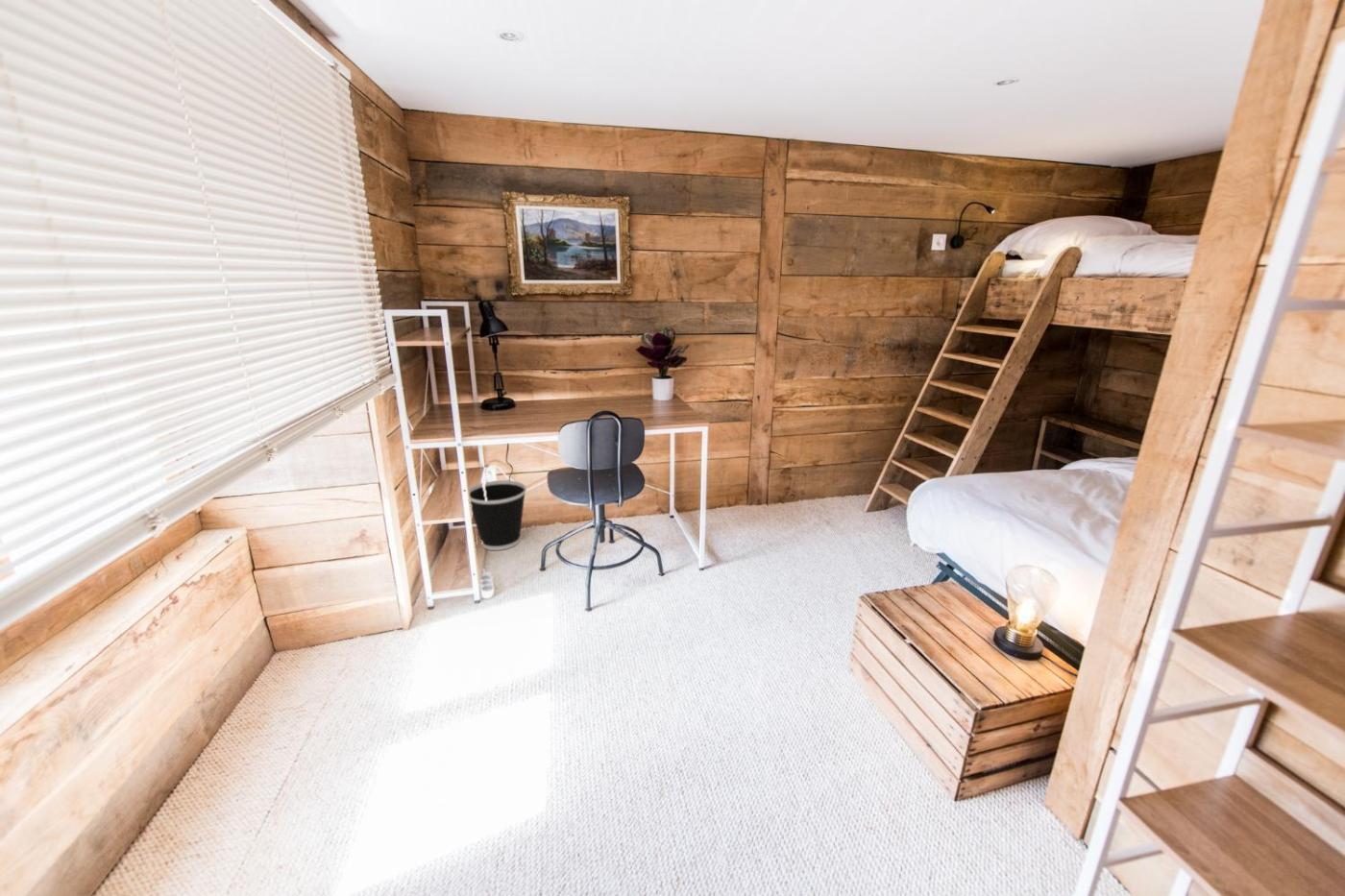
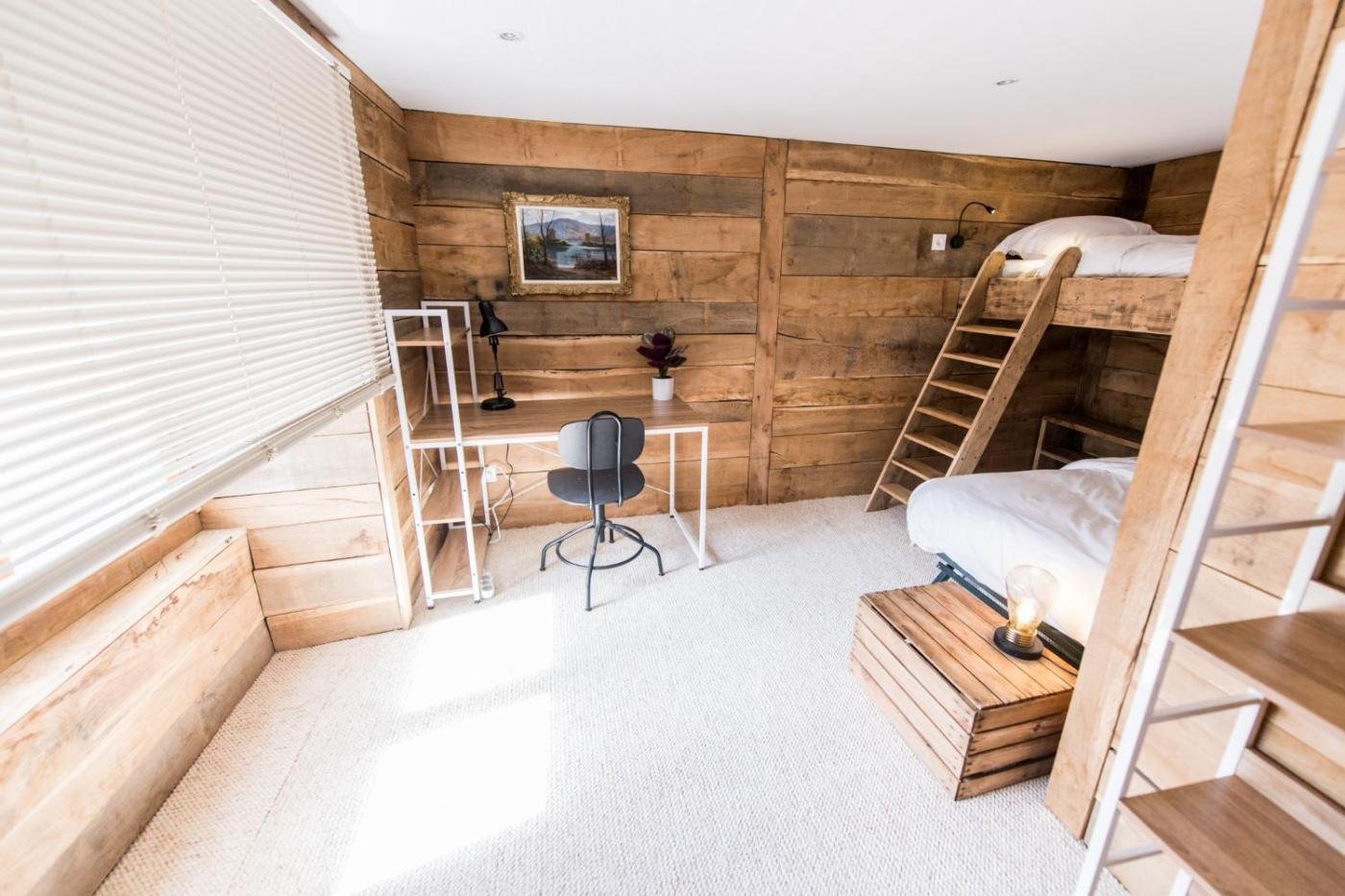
- wastebasket [468,479,527,551]
